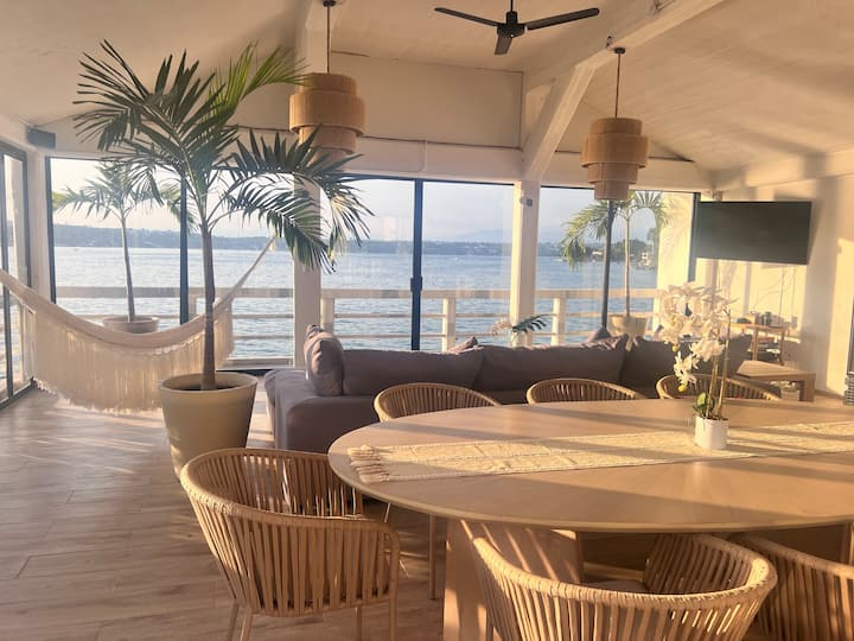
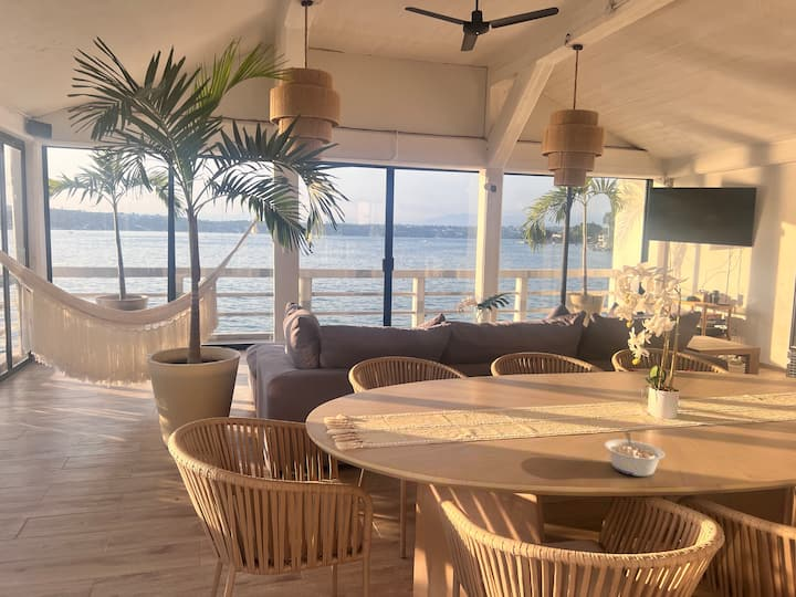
+ legume [604,431,666,478]
